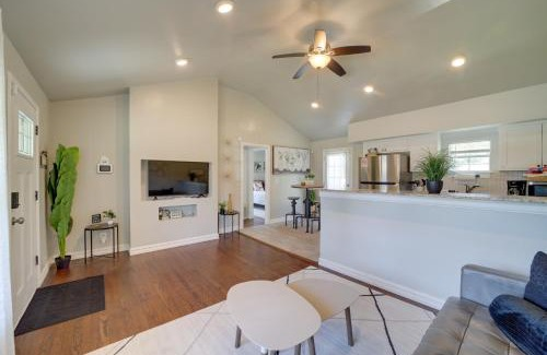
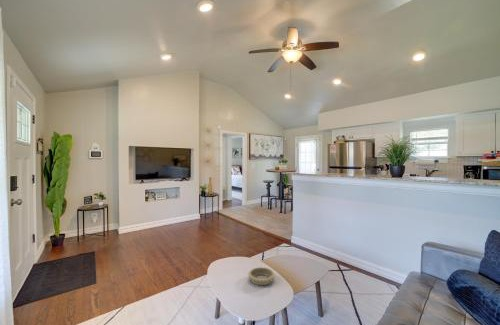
+ decorative bowl [247,266,276,286]
